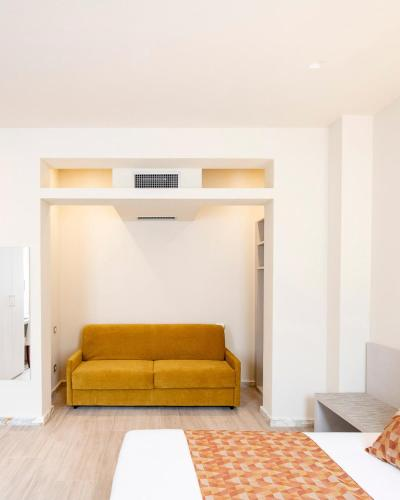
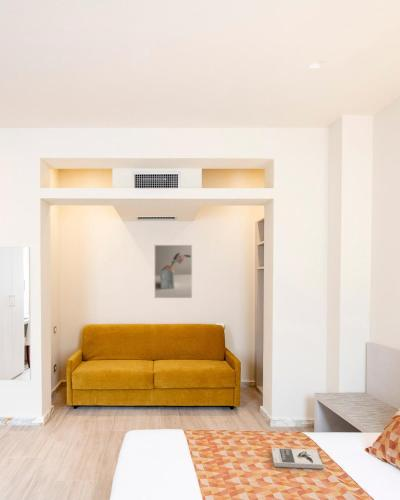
+ book [271,447,324,470]
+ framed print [154,244,193,299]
